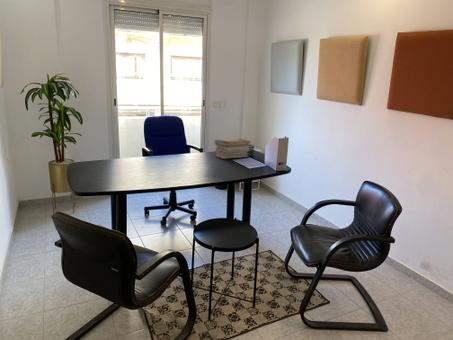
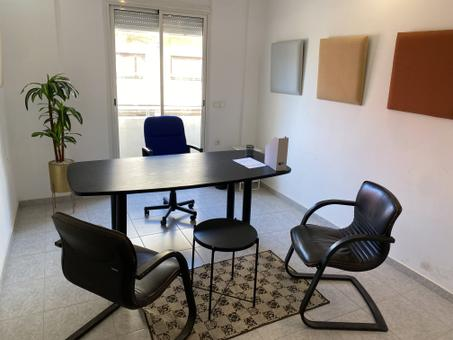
- book stack [214,138,252,160]
